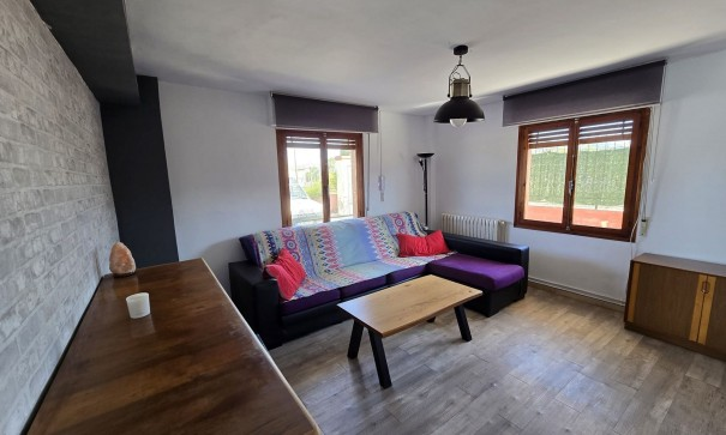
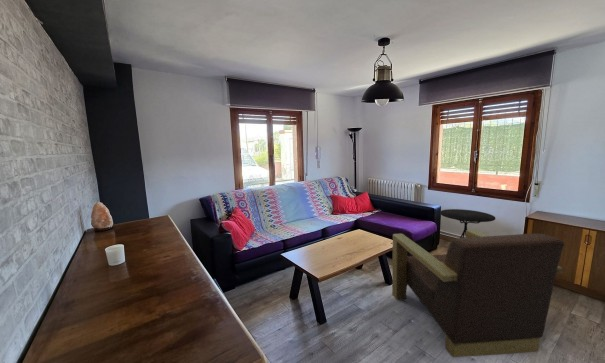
+ side table [439,208,496,238]
+ armchair [391,229,565,358]
